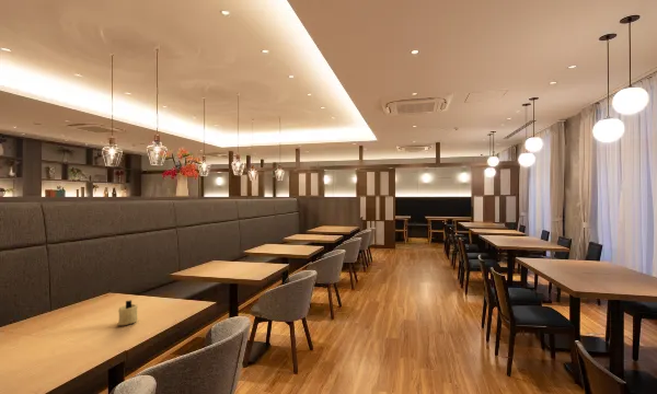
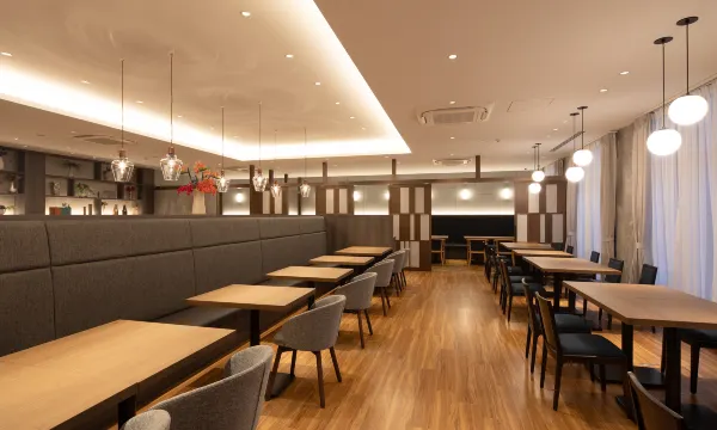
- candle [116,300,138,326]
